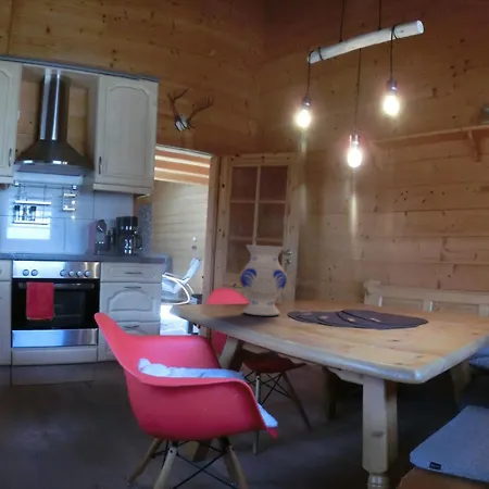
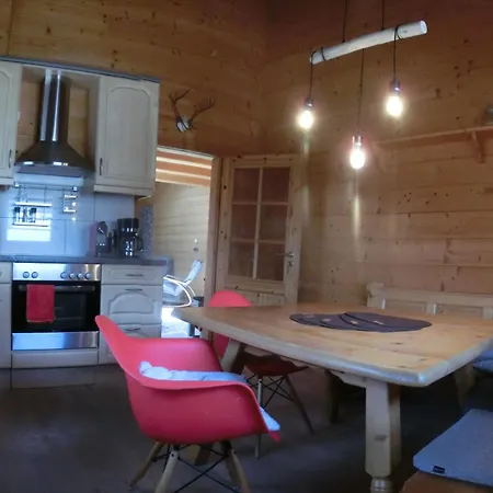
- vase [238,243,288,316]
